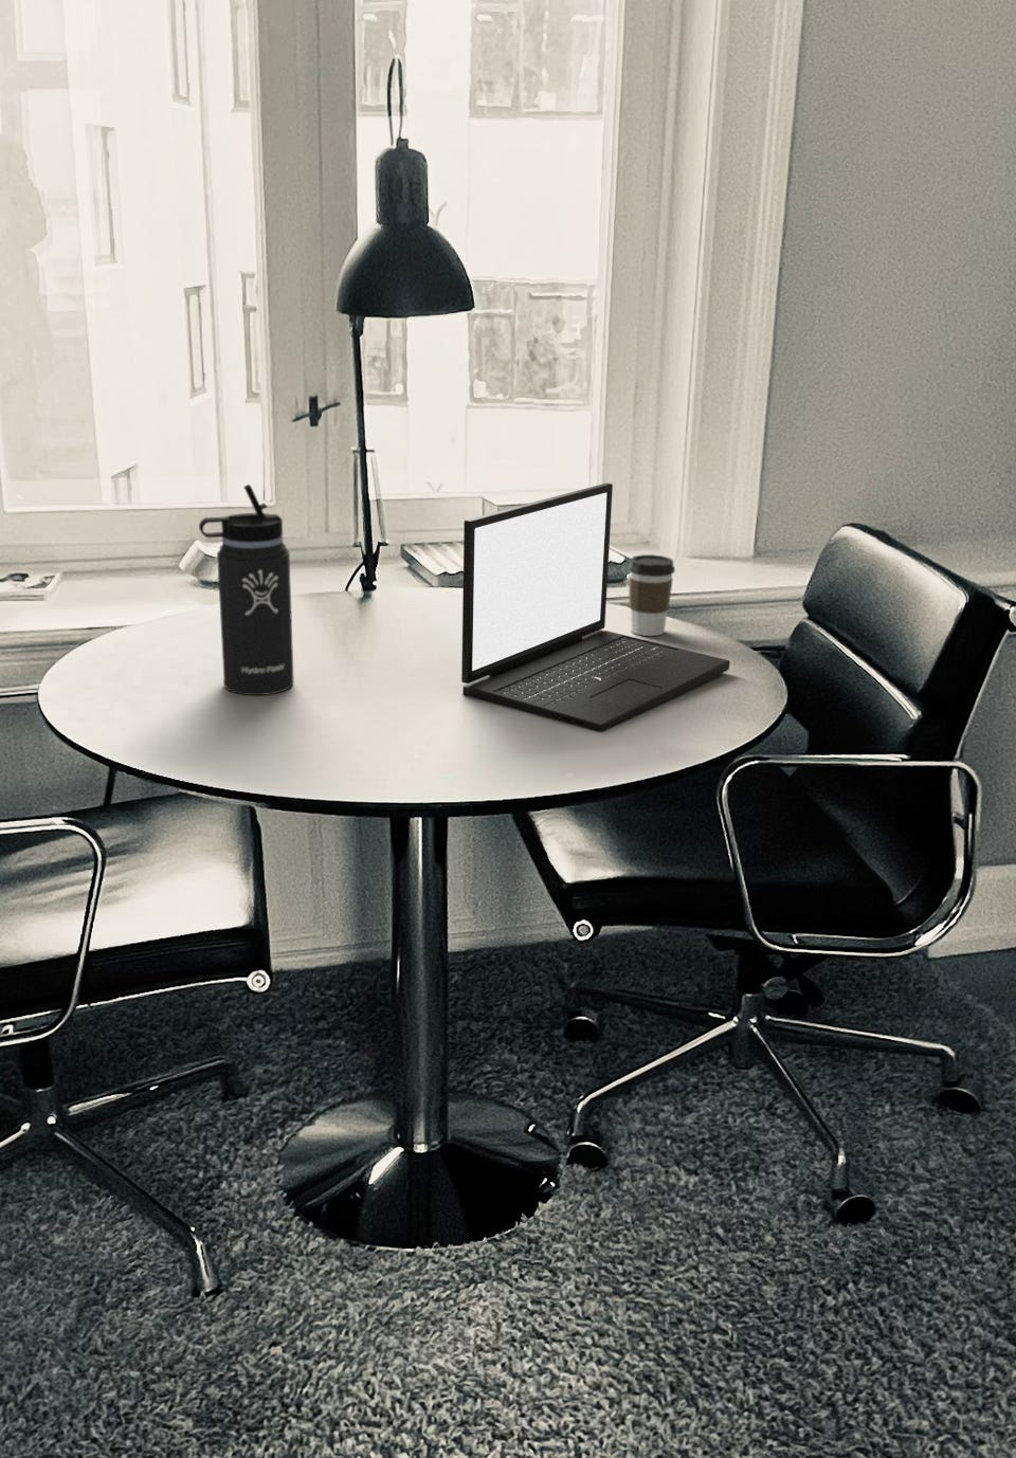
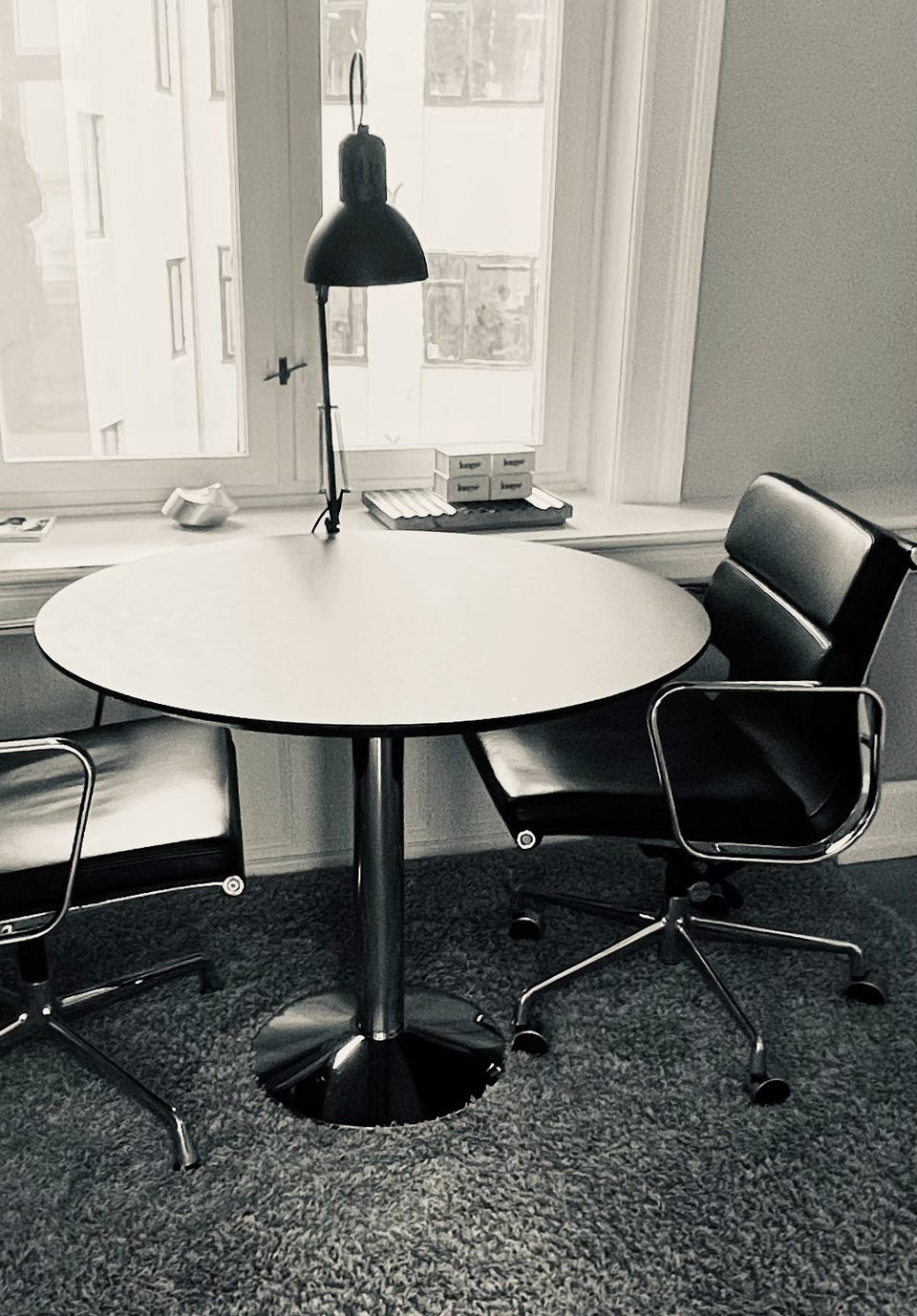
- coffee cup [626,553,676,637]
- thermos bottle [198,483,296,696]
- laptop [461,482,730,733]
